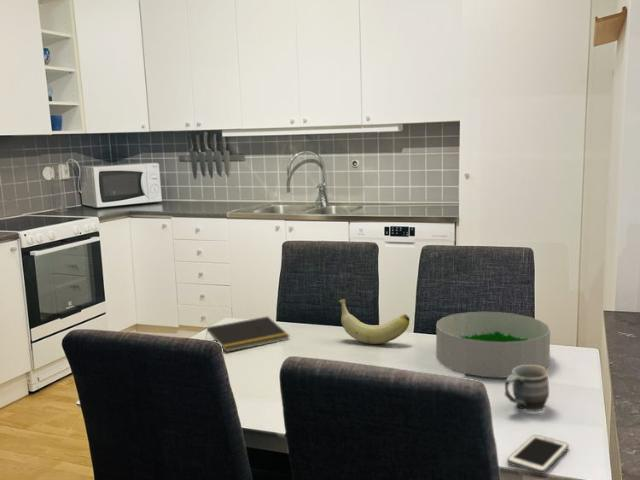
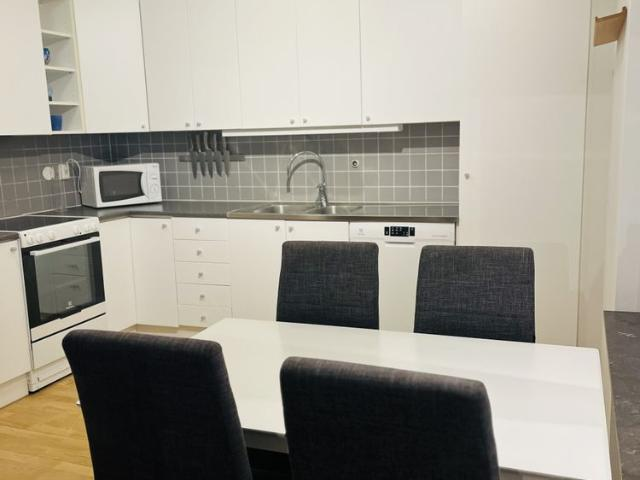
- bowl [435,311,551,379]
- mug [504,365,550,412]
- cell phone [506,434,570,475]
- banana [338,298,411,345]
- notepad [205,315,290,353]
